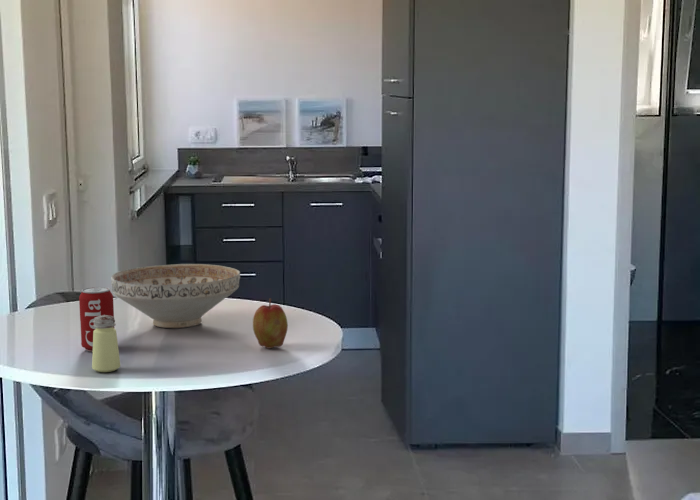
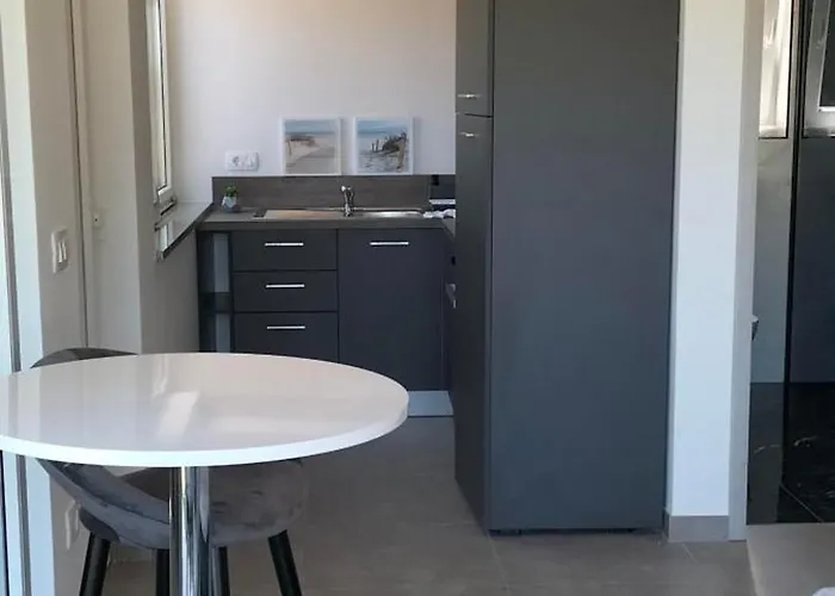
- beverage can [78,286,115,352]
- apple [252,297,289,349]
- saltshaker [91,315,121,373]
- decorative bowl [110,263,241,329]
